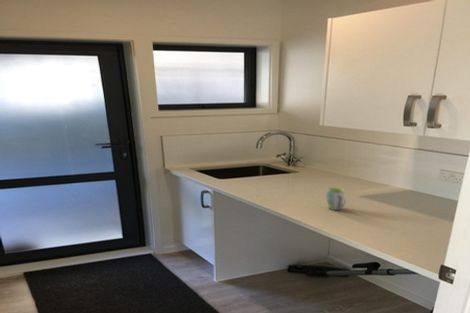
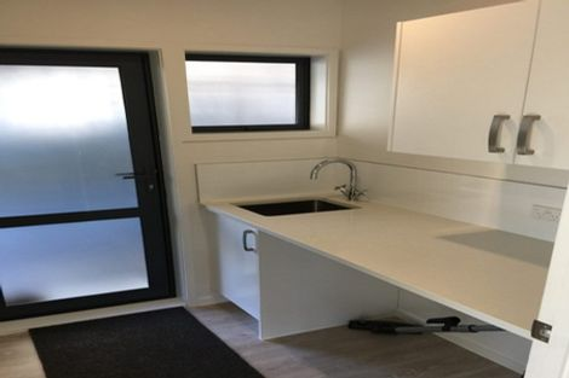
- mug [325,186,347,211]
